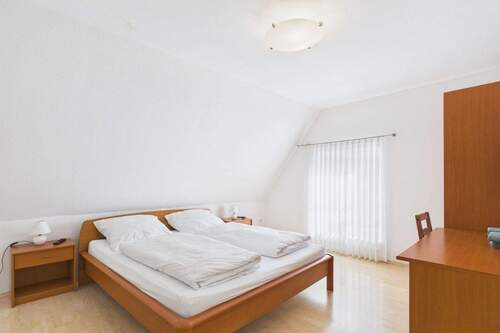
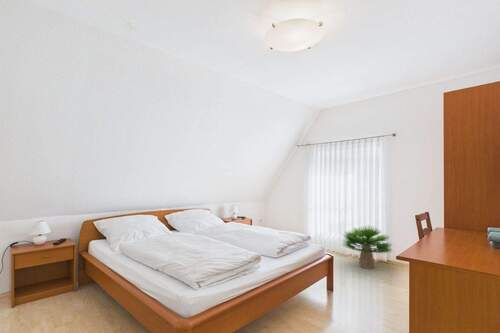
+ potted plant [342,224,394,270]
